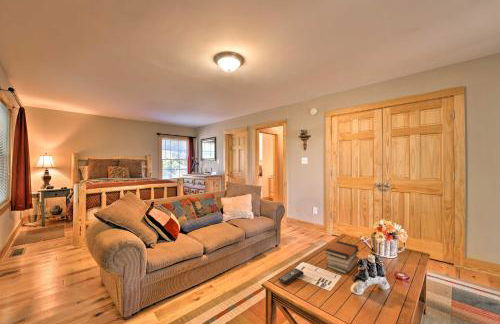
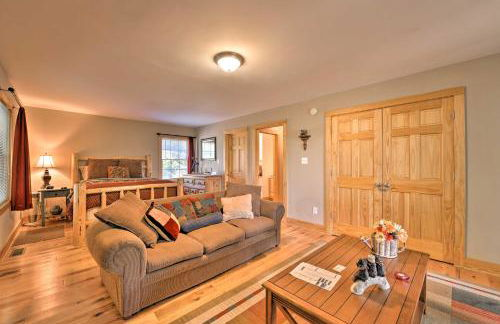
- book stack [324,240,361,275]
- remote control [277,267,305,285]
